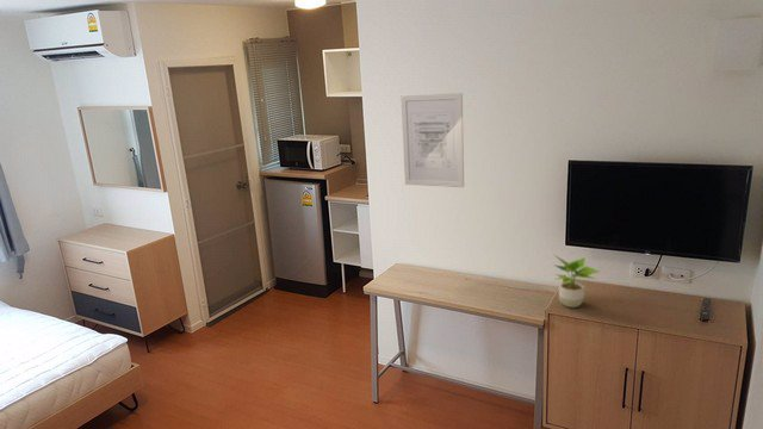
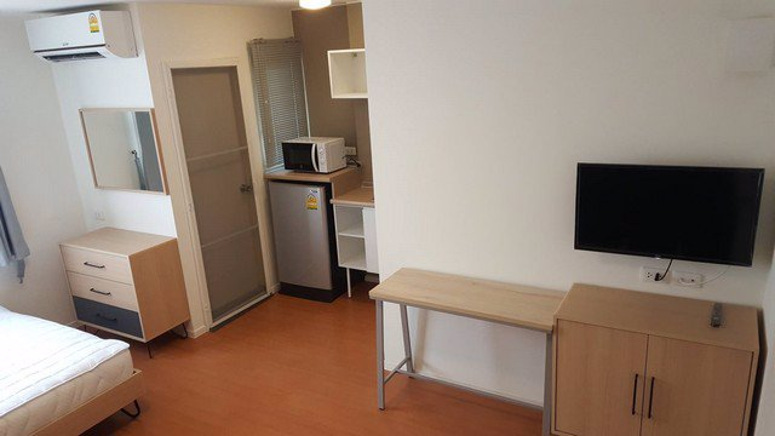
- wall art [399,92,465,188]
- potted plant [552,254,601,309]
